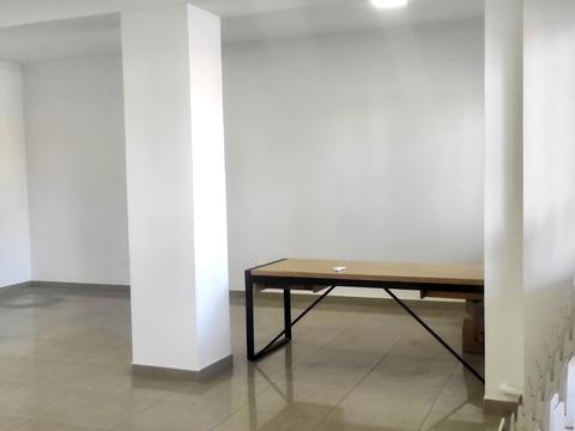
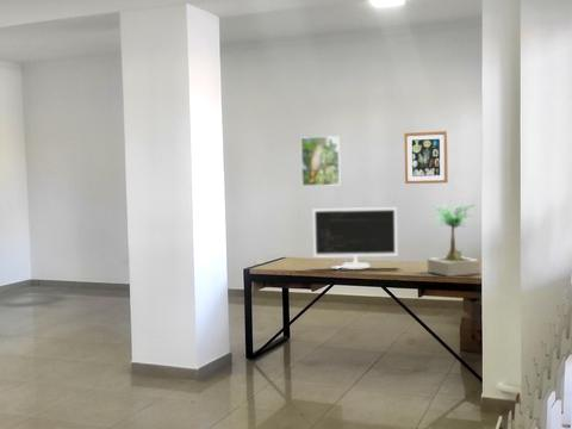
+ potted plant [427,203,480,278]
+ wall art [403,130,449,185]
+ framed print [300,135,342,187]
+ computer monitor [312,206,398,271]
